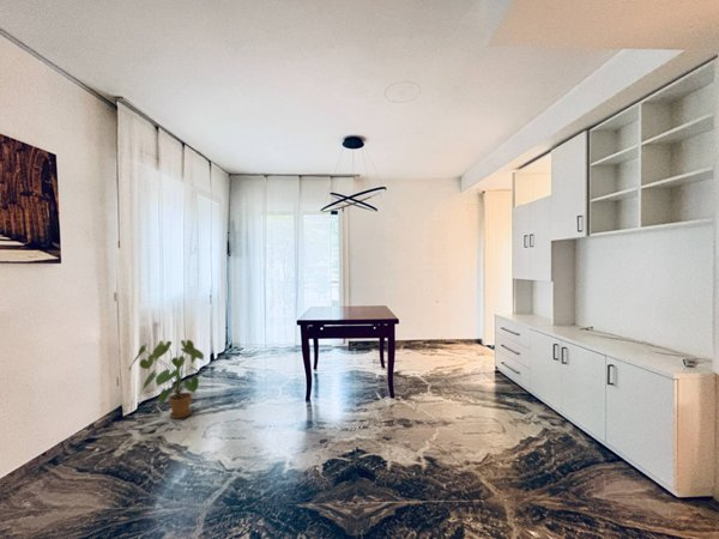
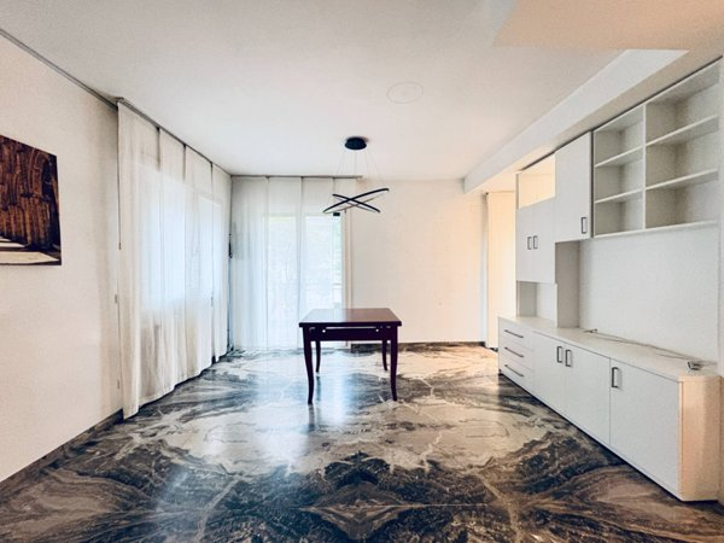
- house plant [128,339,205,419]
